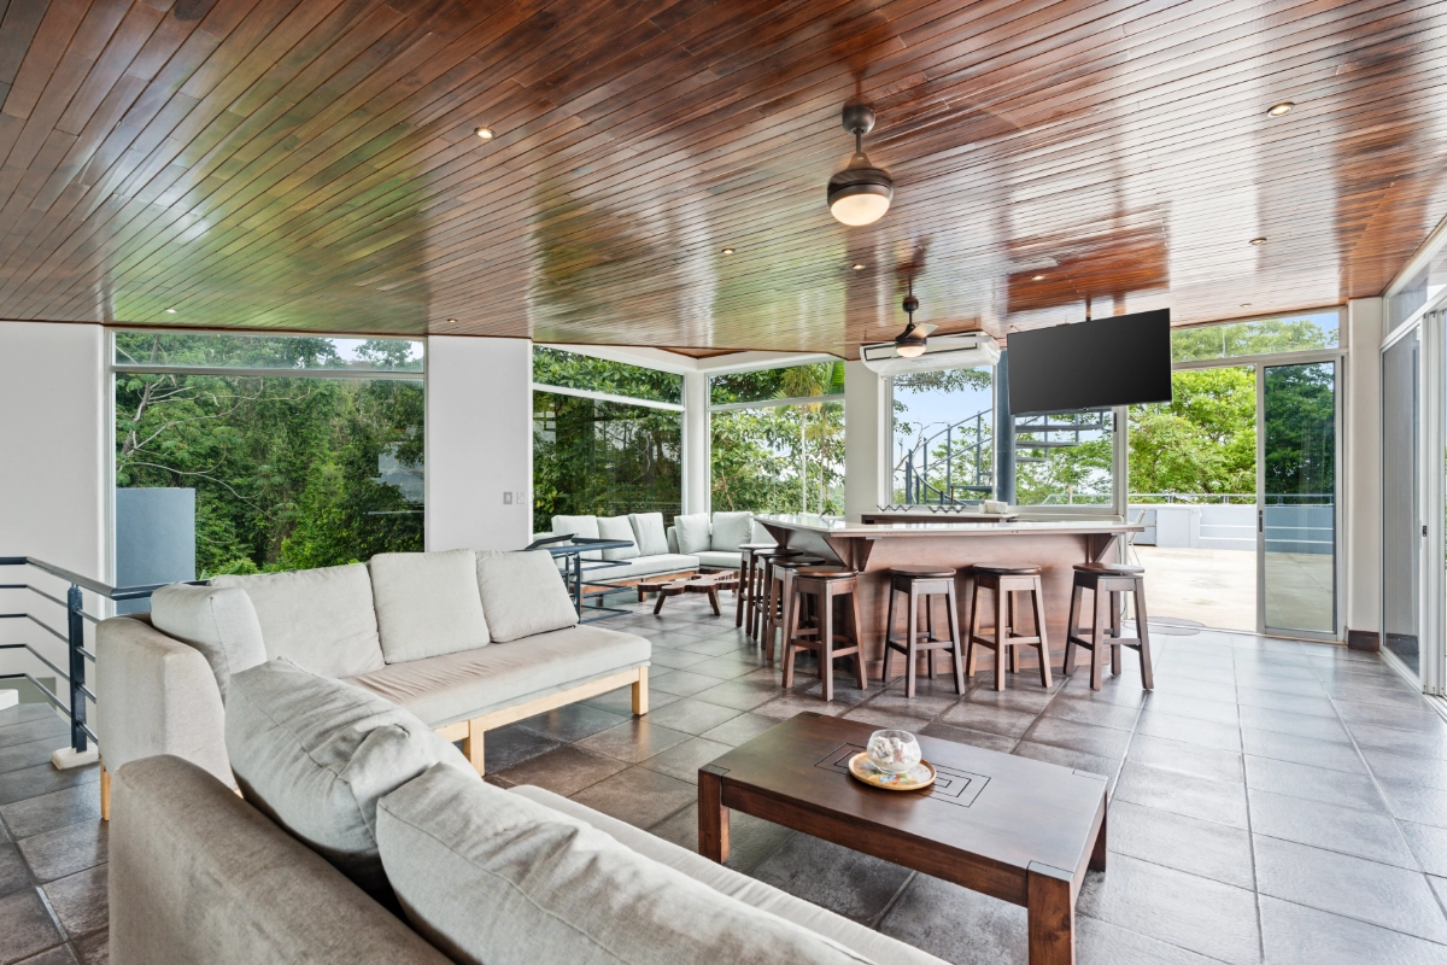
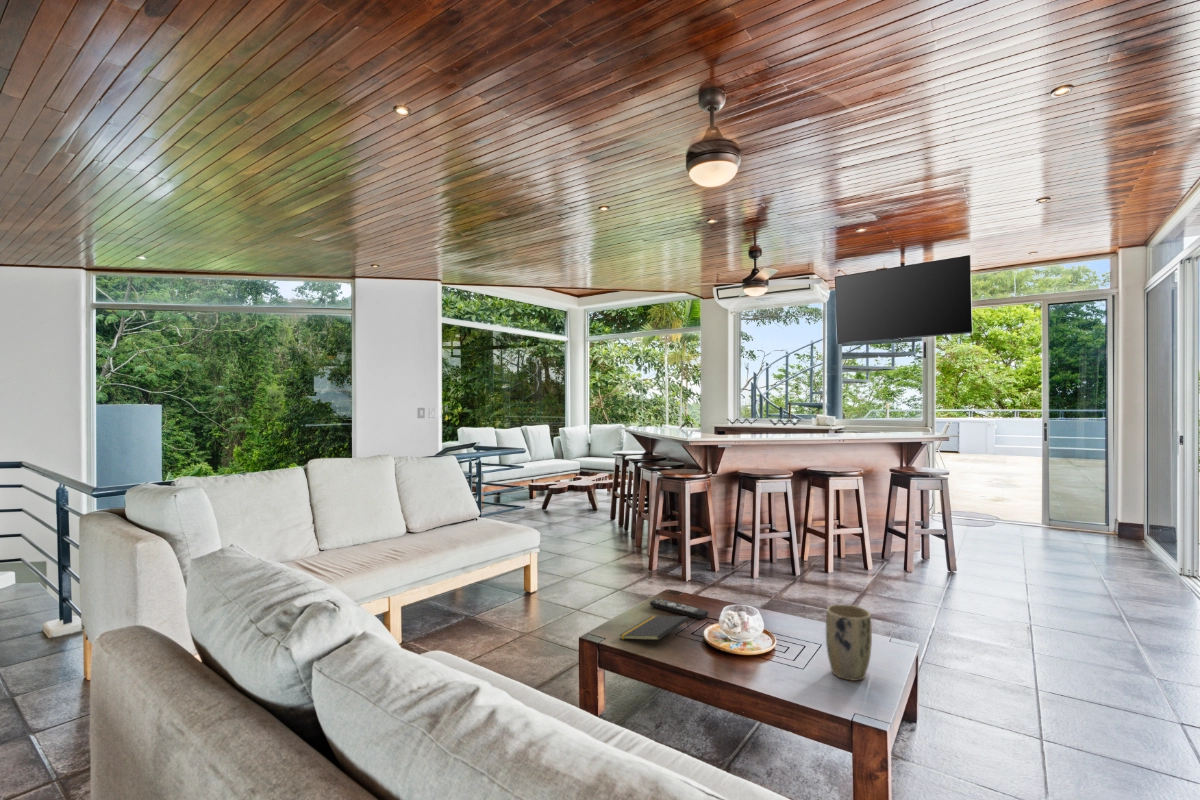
+ notepad [618,615,690,641]
+ remote control [649,598,710,620]
+ plant pot [825,603,873,682]
